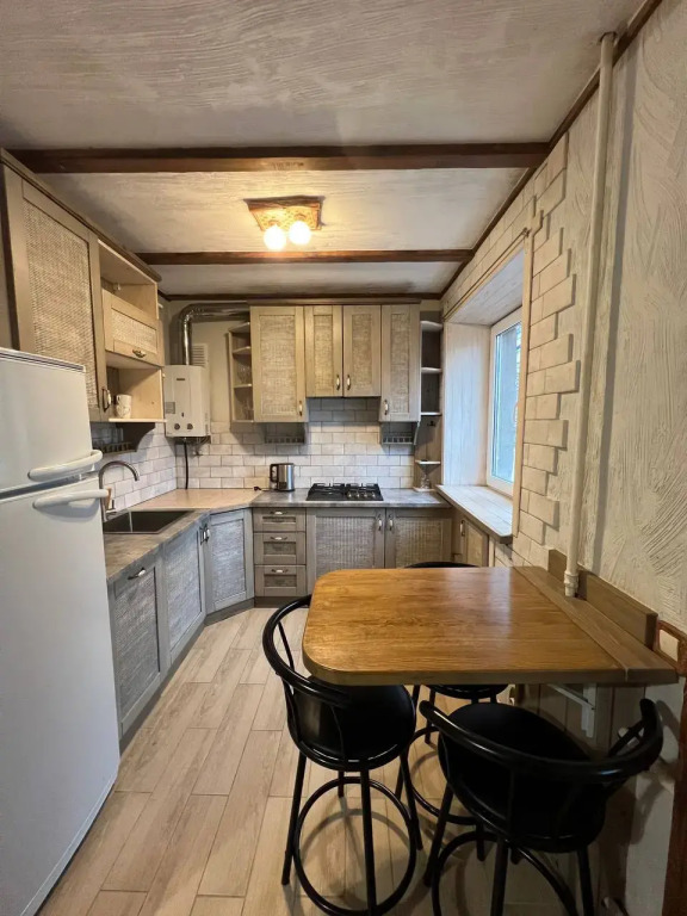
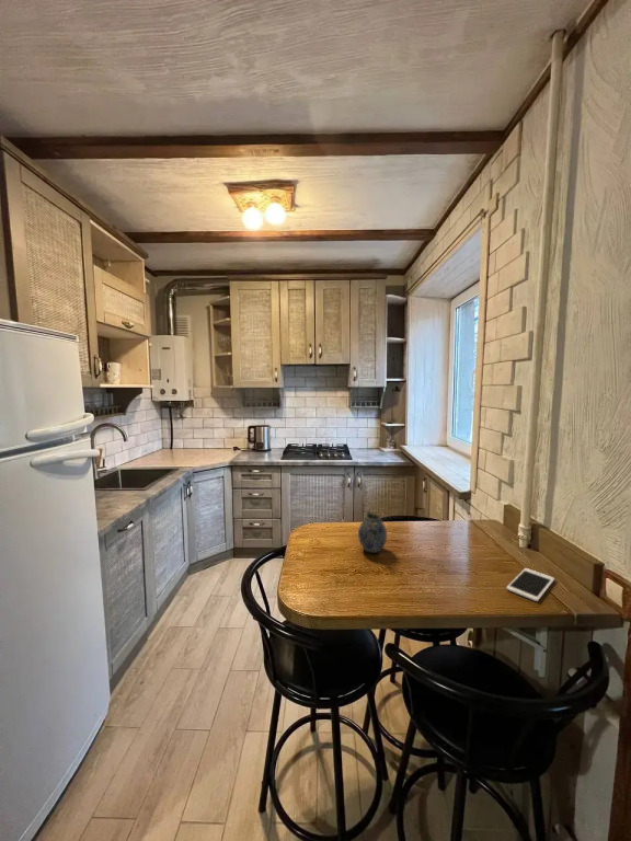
+ cell phone [505,567,555,602]
+ teapot [357,510,388,554]
